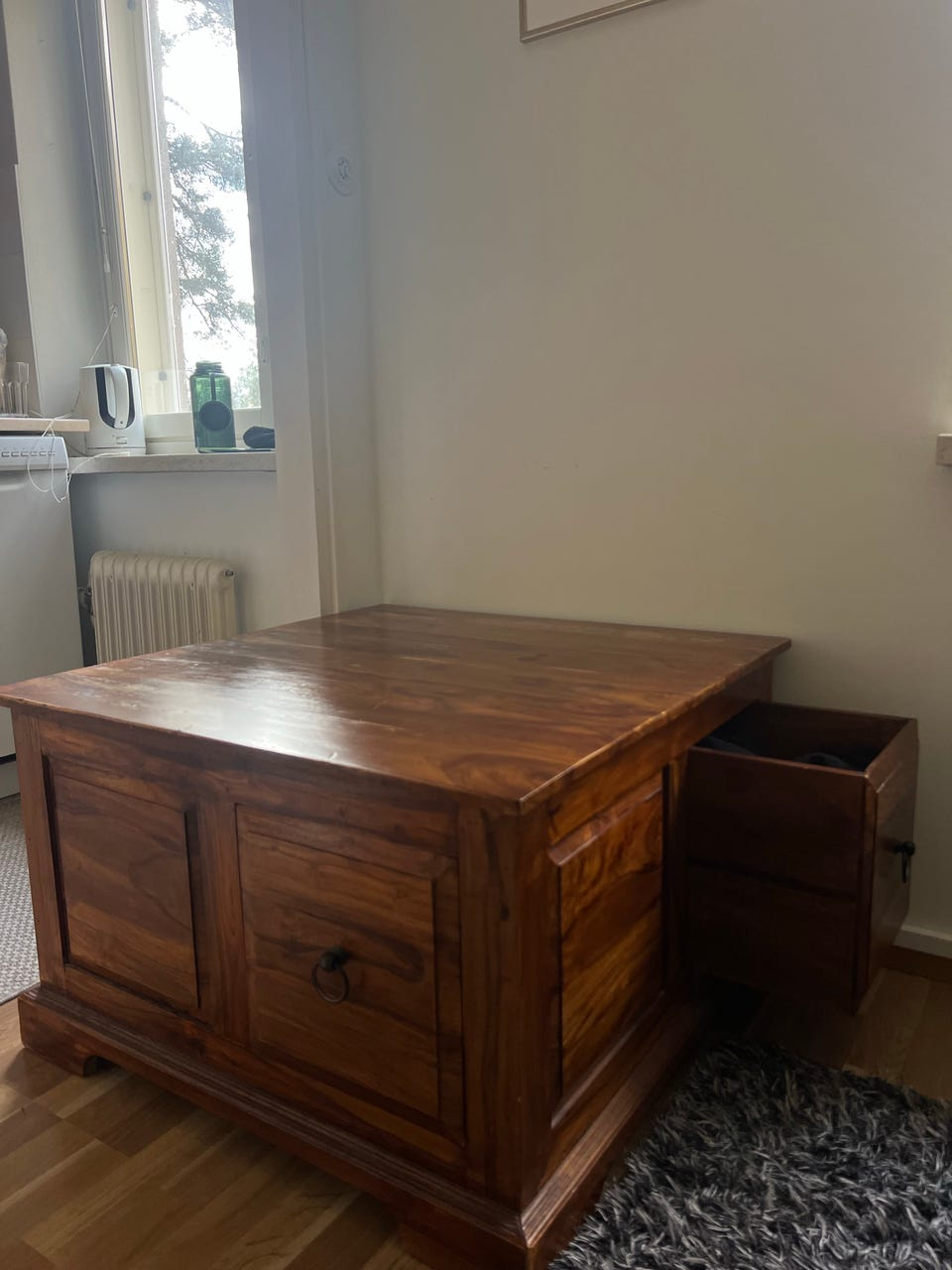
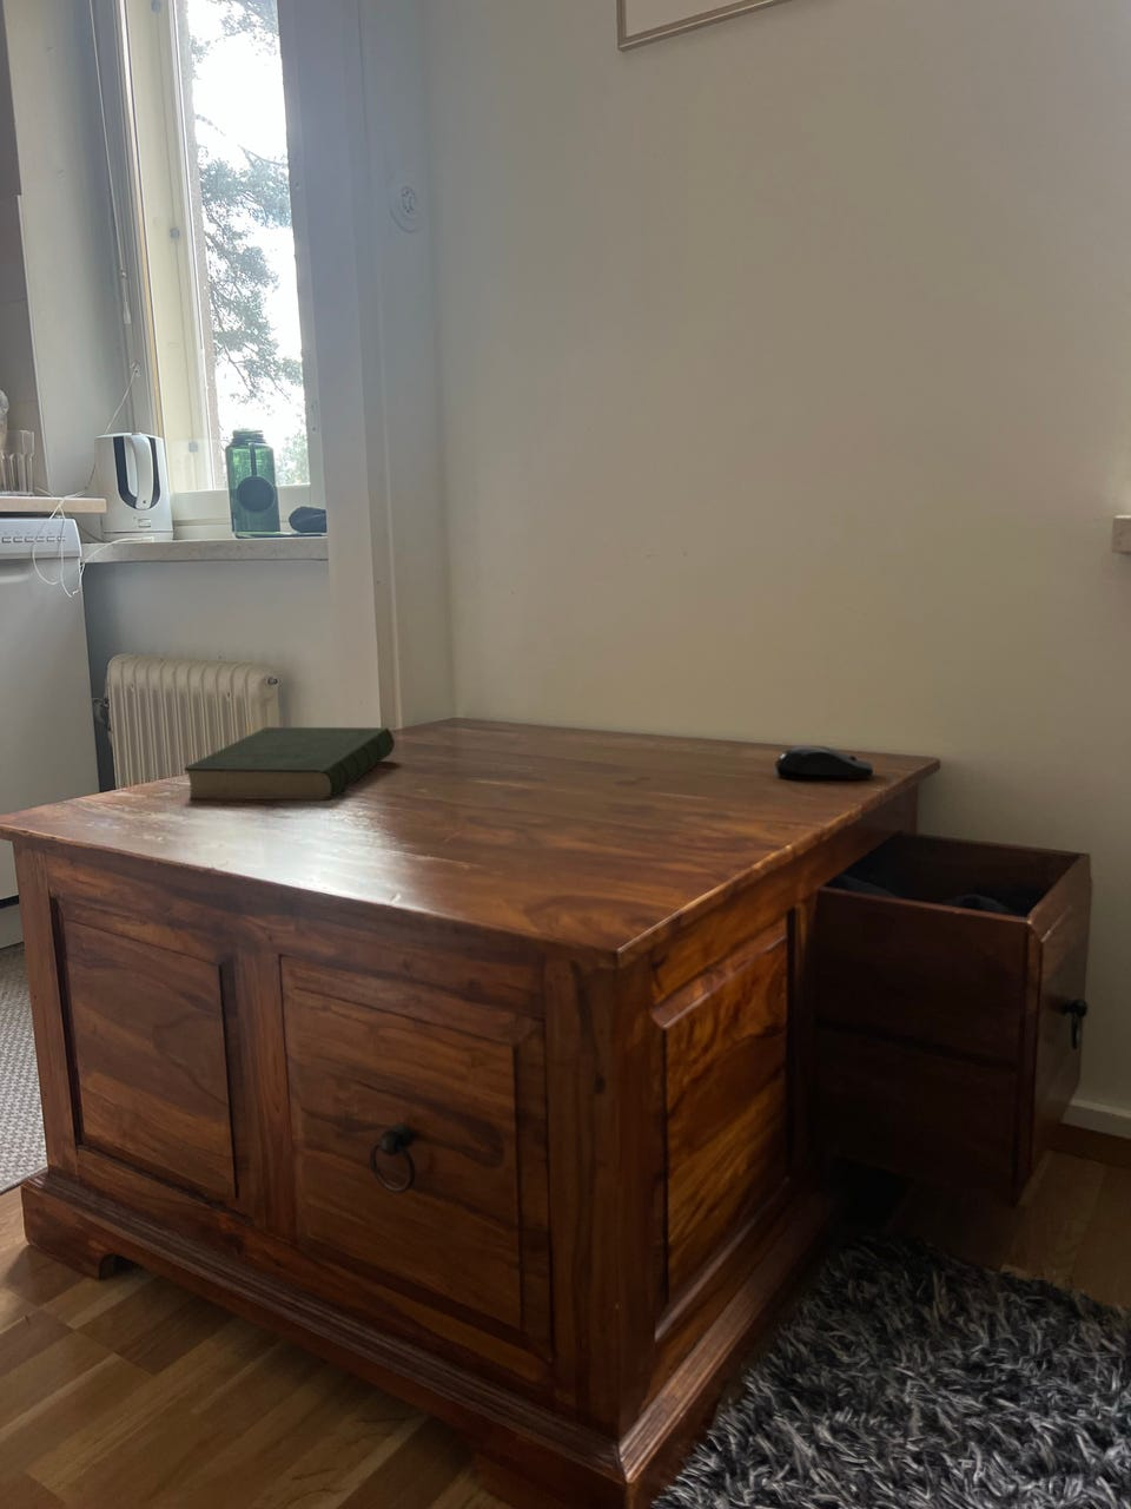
+ book [183,726,396,802]
+ computer mouse [773,744,874,781]
